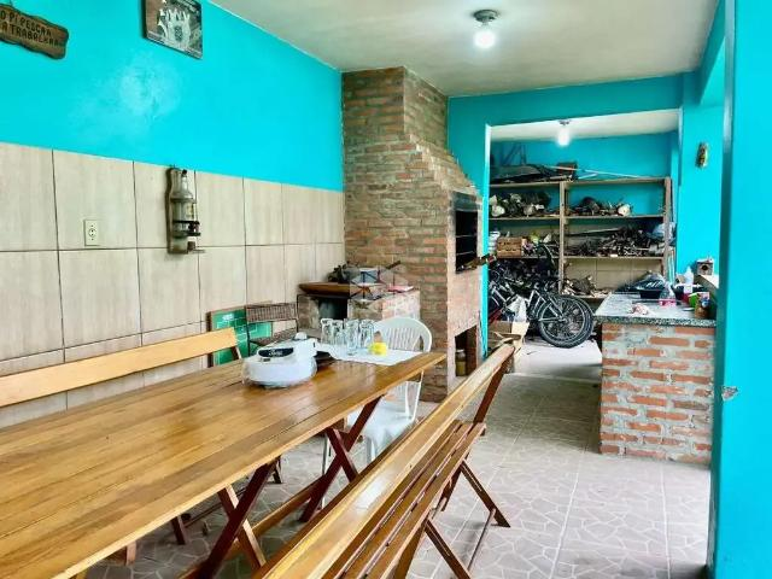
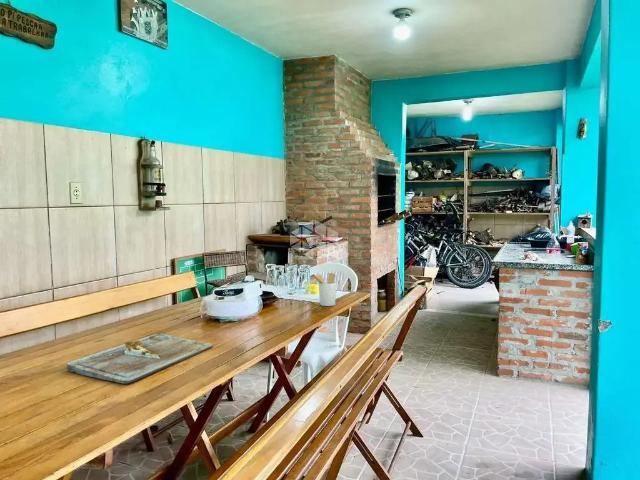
+ utensil holder [311,272,338,307]
+ cutting board [66,332,213,384]
